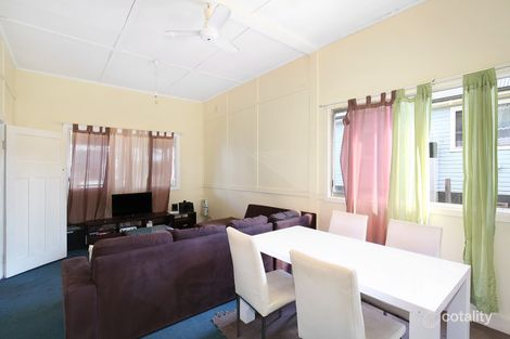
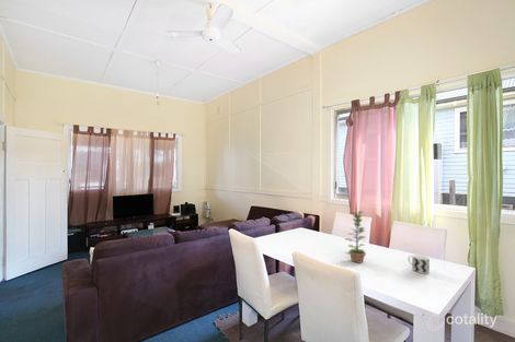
+ plant [343,210,367,264]
+ cup [407,253,431,274]
